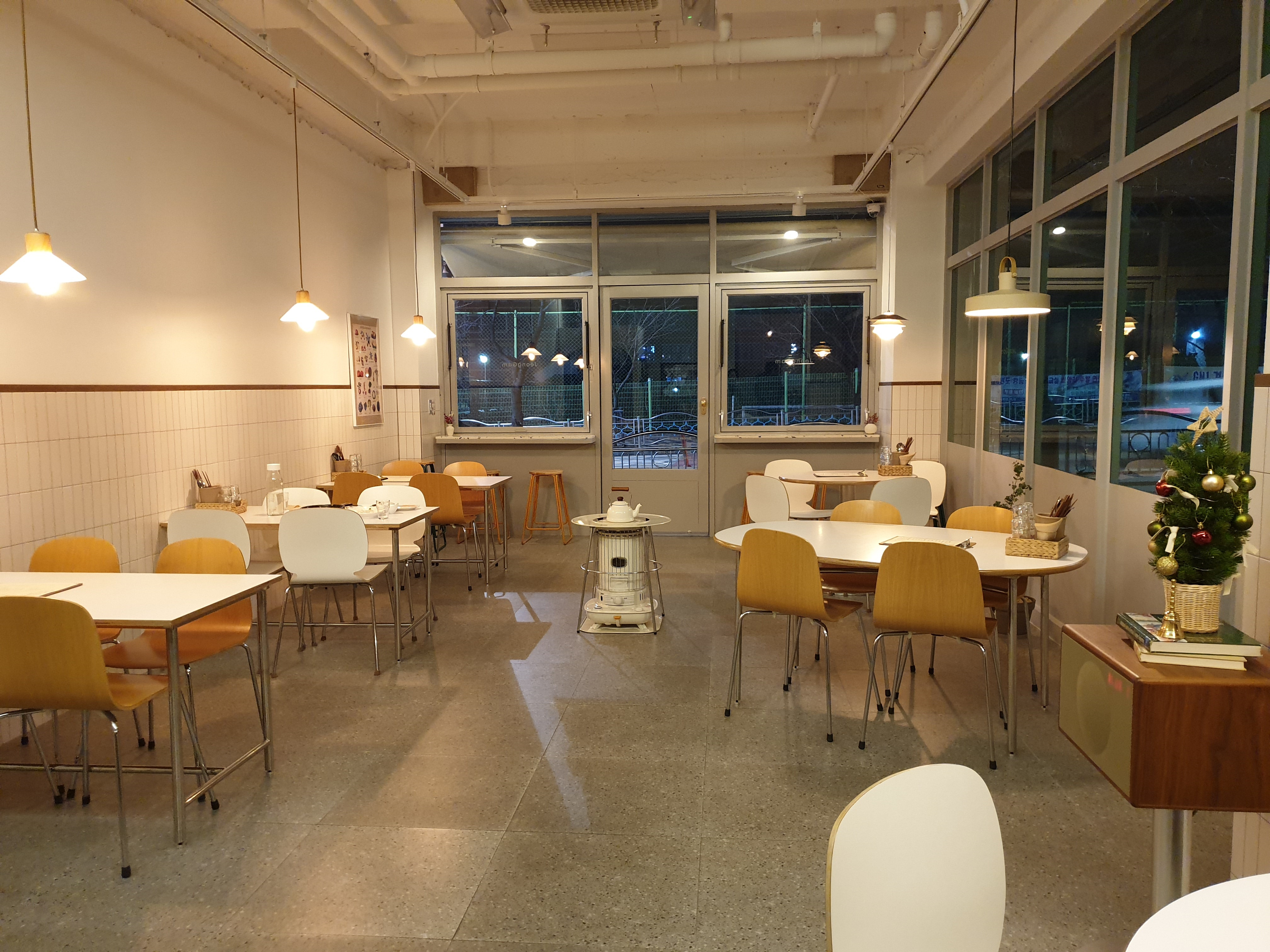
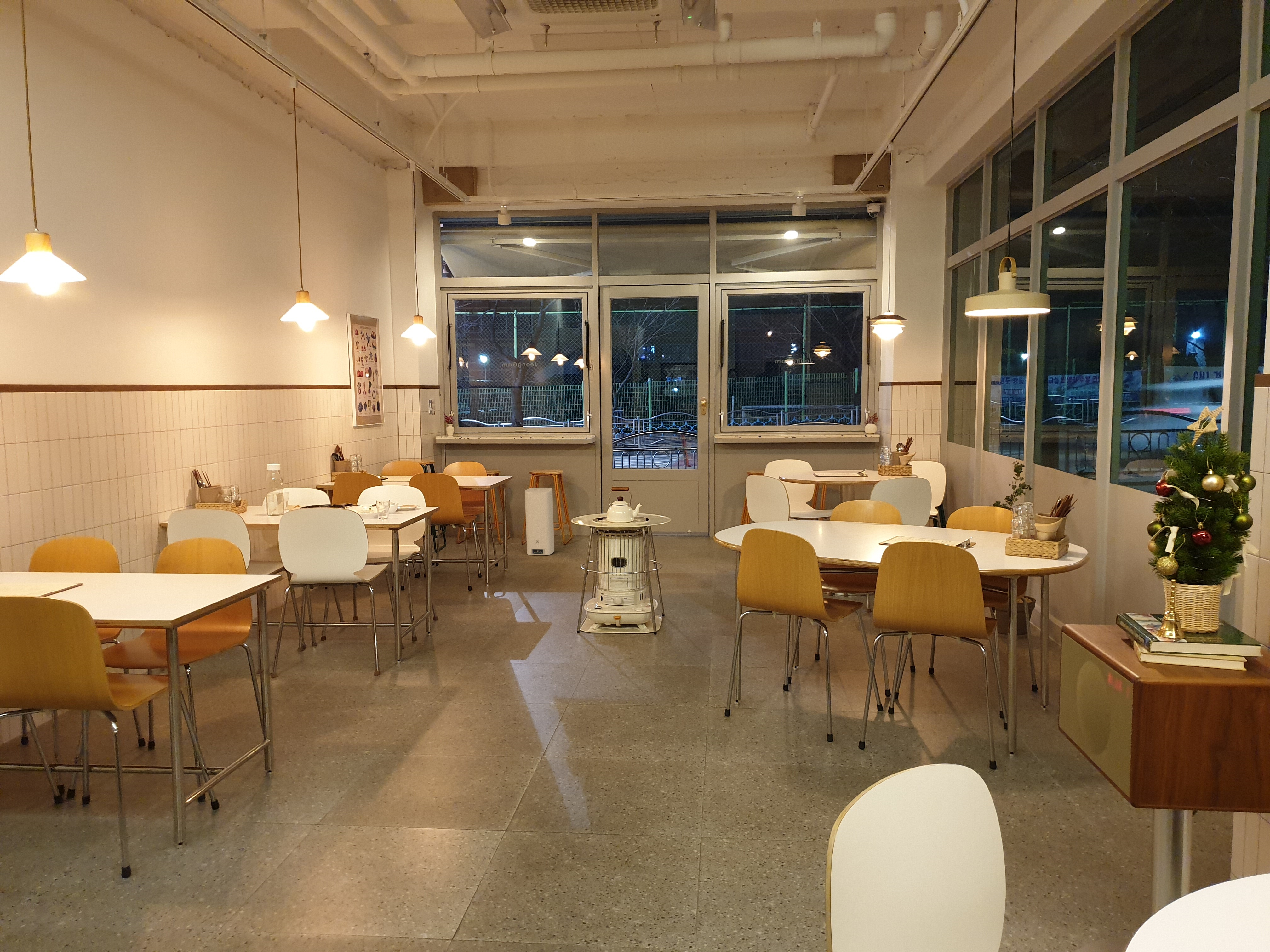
+ water heater [524,488,555,556]
